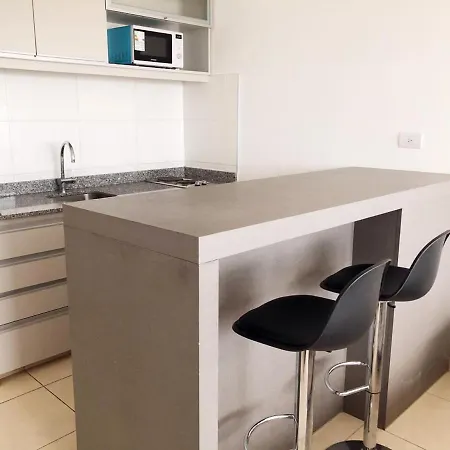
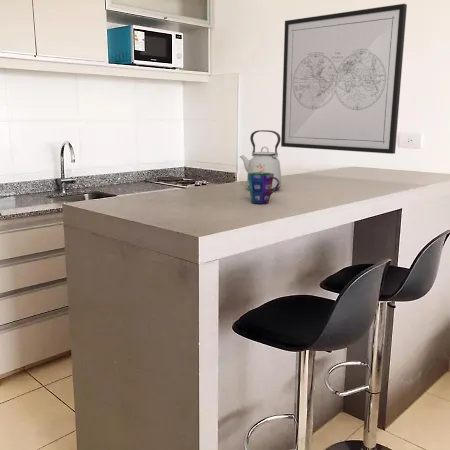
+ kettle [239,129,282,192]
+ cup [247,172,279,205]
+ wall art [280,3,408,155]
